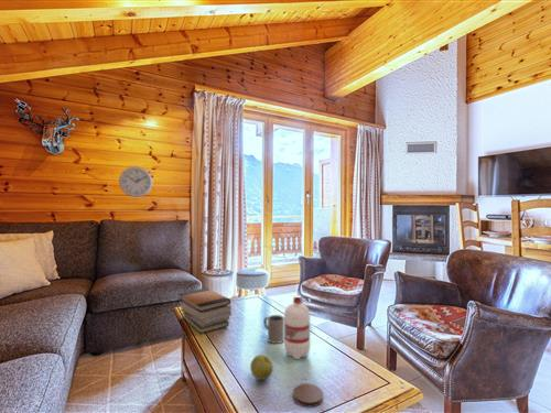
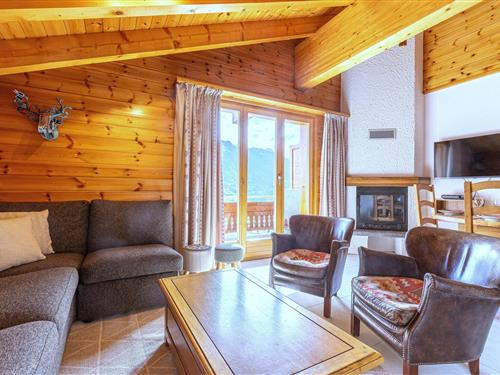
- apple [249,354,274,381]
- wall clock [118,165,154,198]
- book stack [177,287,233,335]
- water bottle [283,294,312,360]
- mug [262,314,284,345]
- coaster [292,382,324,407]
